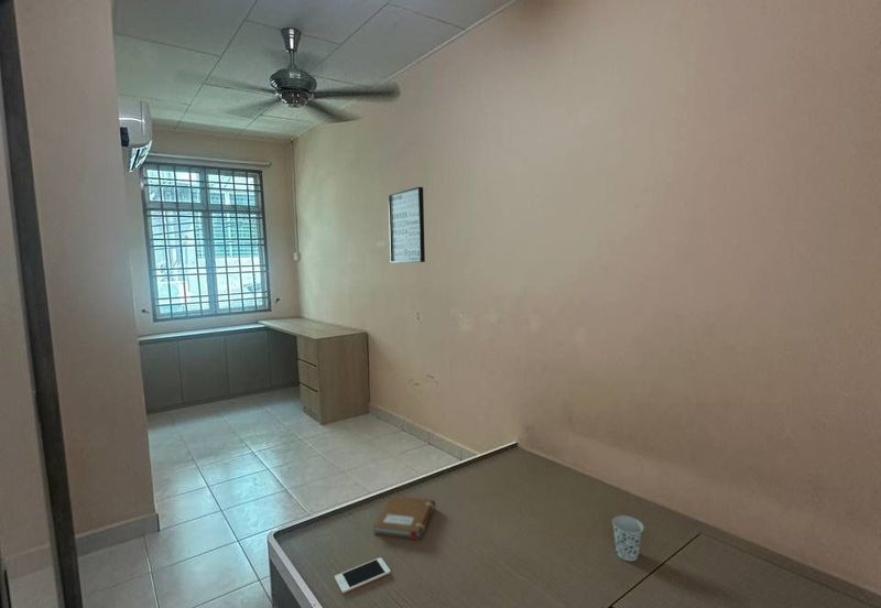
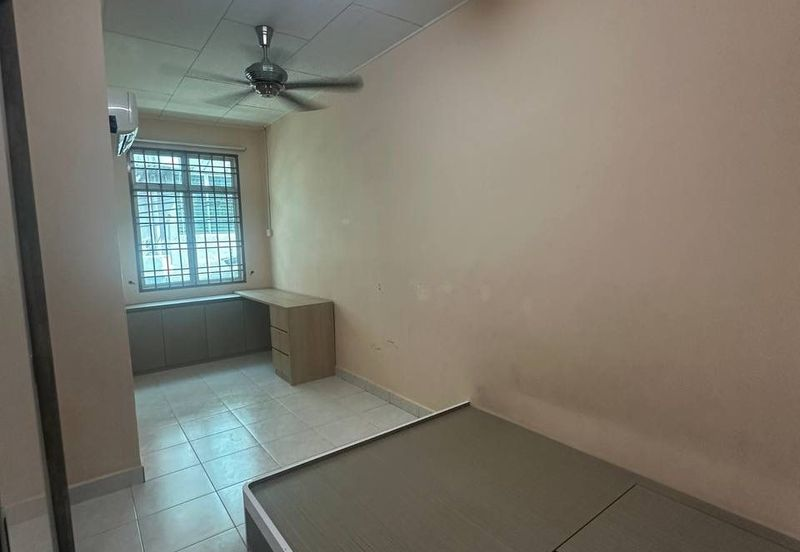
- notebook [372,495,436,541]
- cup [611,514,645,562]
- wall art [388,186,426,263]
- cell phone [334,556,392,595]
